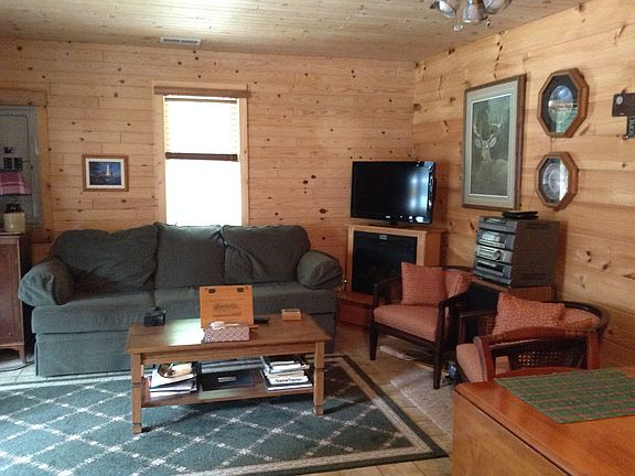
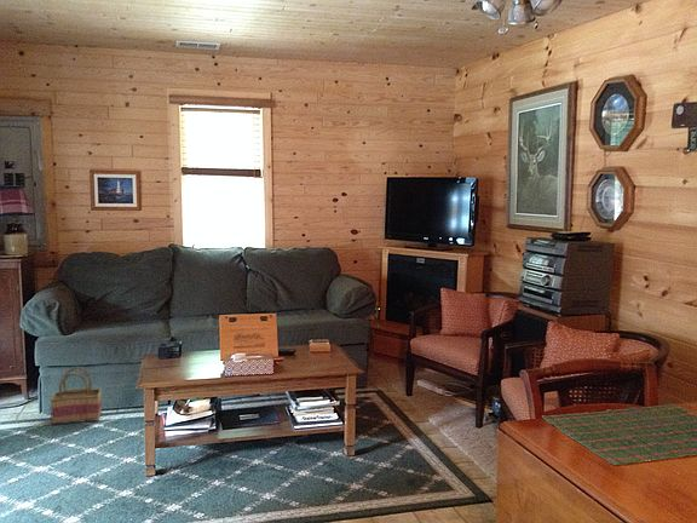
+ basket [50,366,103,426]
